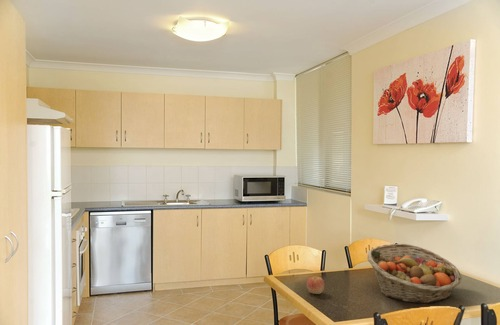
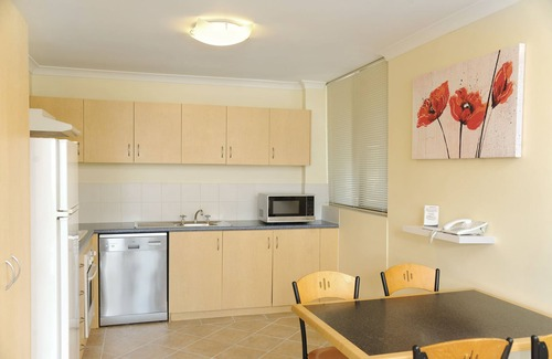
- apple [306,276,325,295]
- fruit basket [366,243,462,304]
